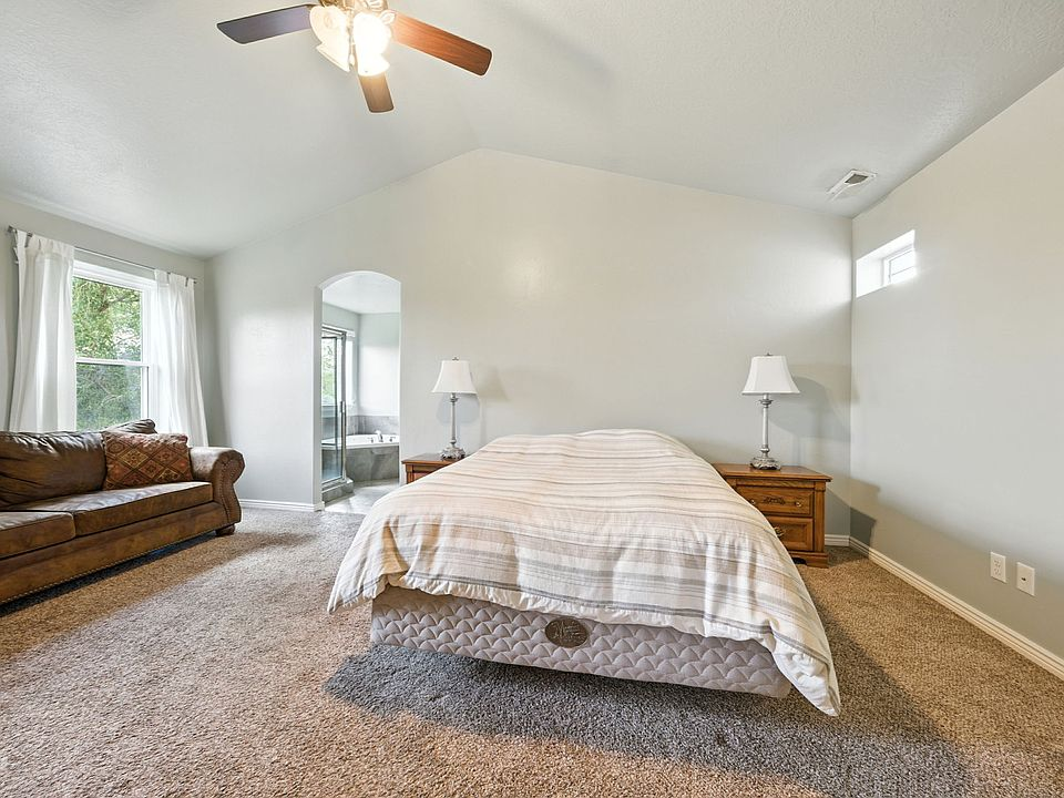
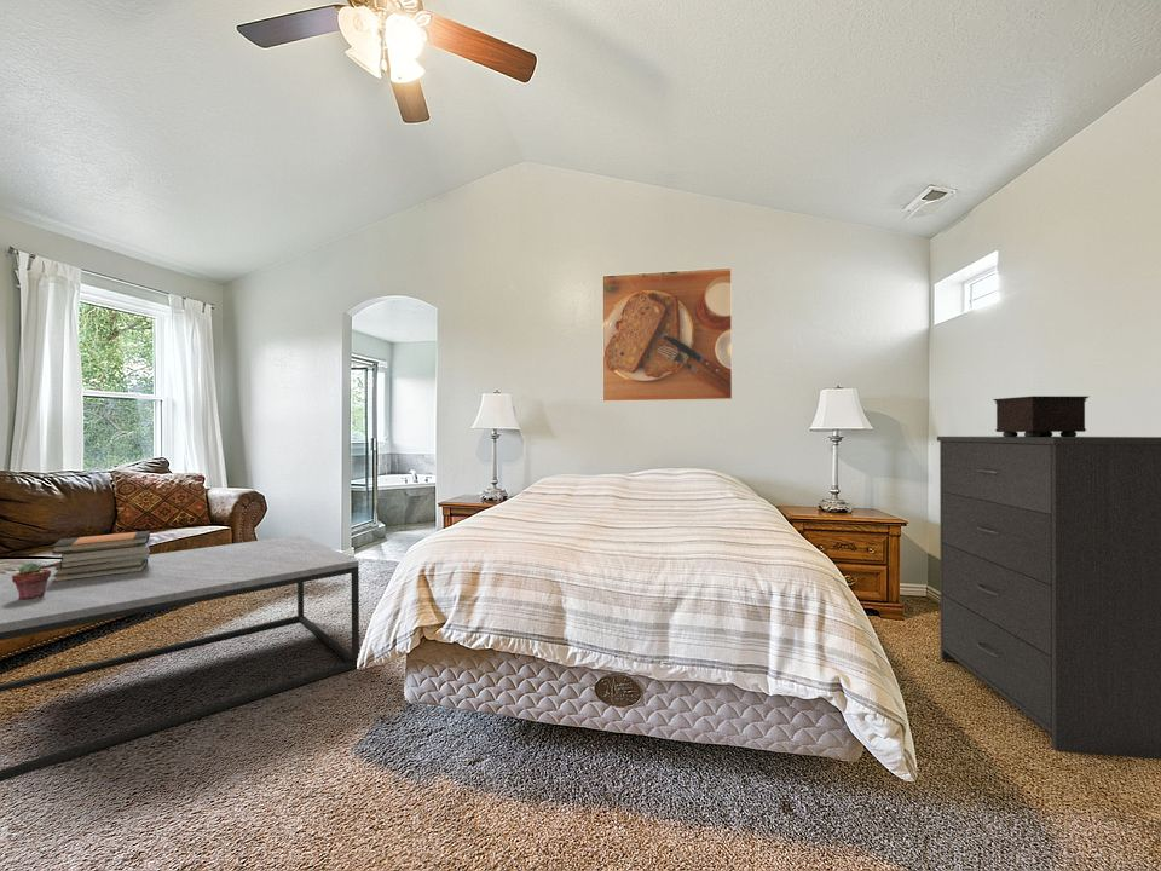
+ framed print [601,266,733,403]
+ book stack [51,530,151,582]
+ coffee table [0,533,360,783]
+ potted succulent [12,561,51,599]
+ nightstand [992,394,1090,437]
+ dresser [936,434,1161,761]
